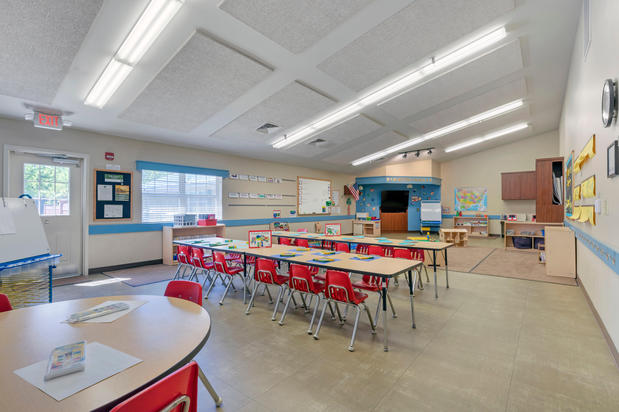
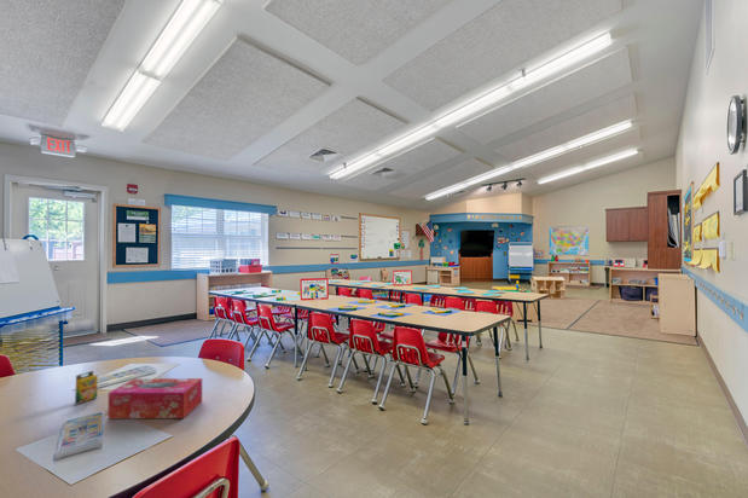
+ crayon box [74,370,99,405]
+ tissue box [108,377,203,419]
